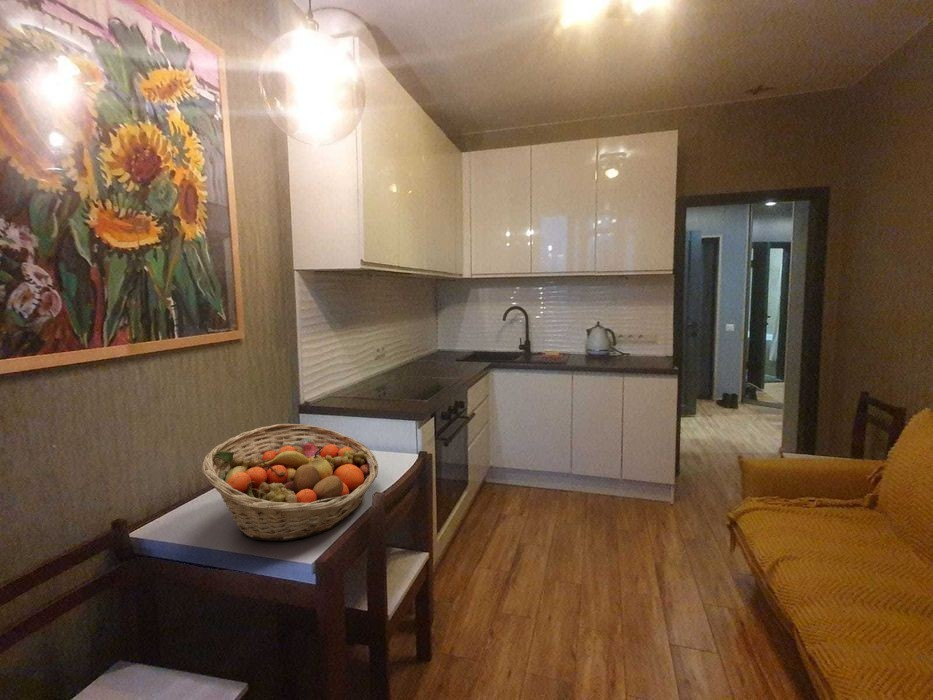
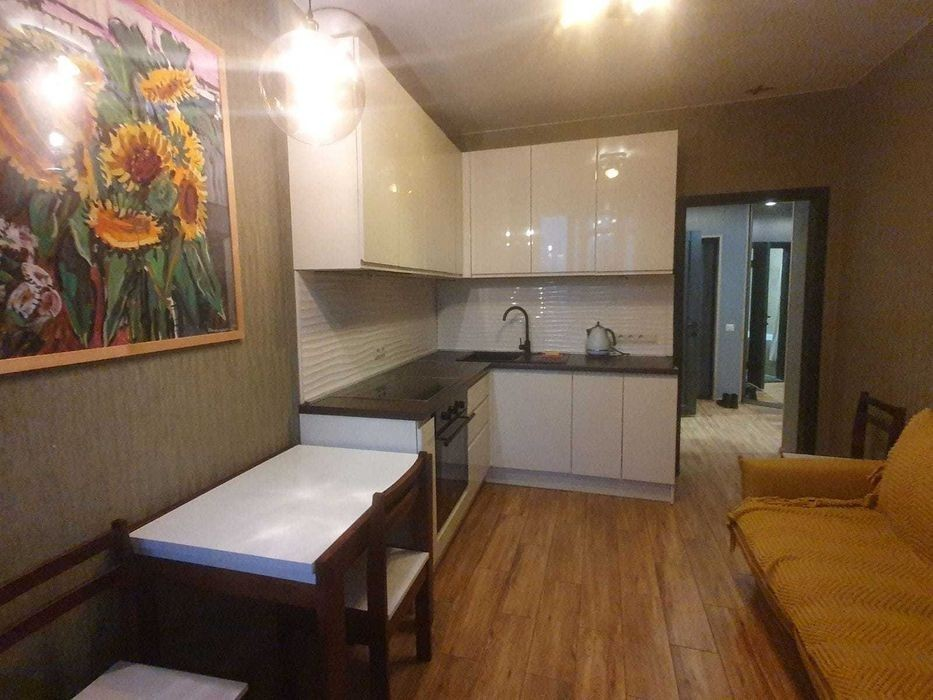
- fruit basket [201,423,379,542]
